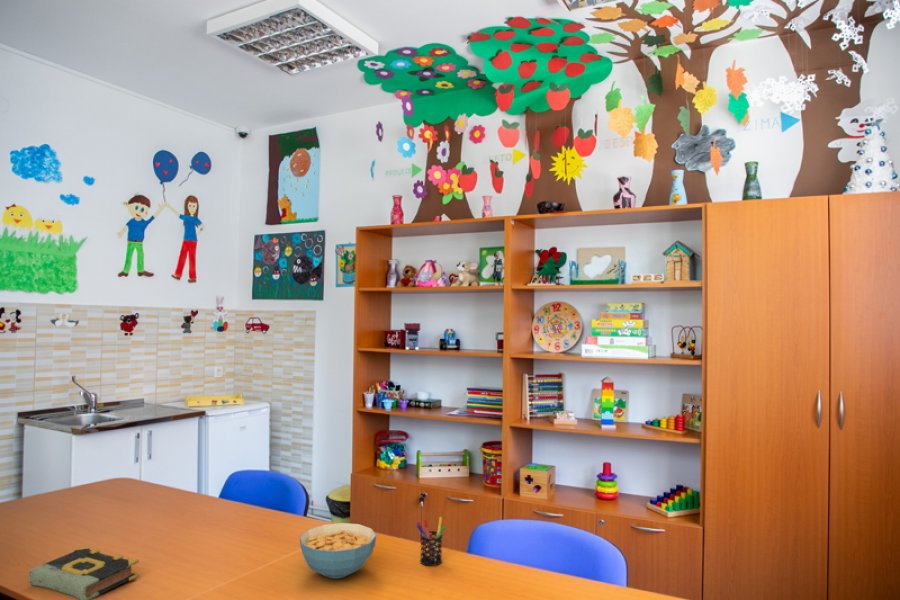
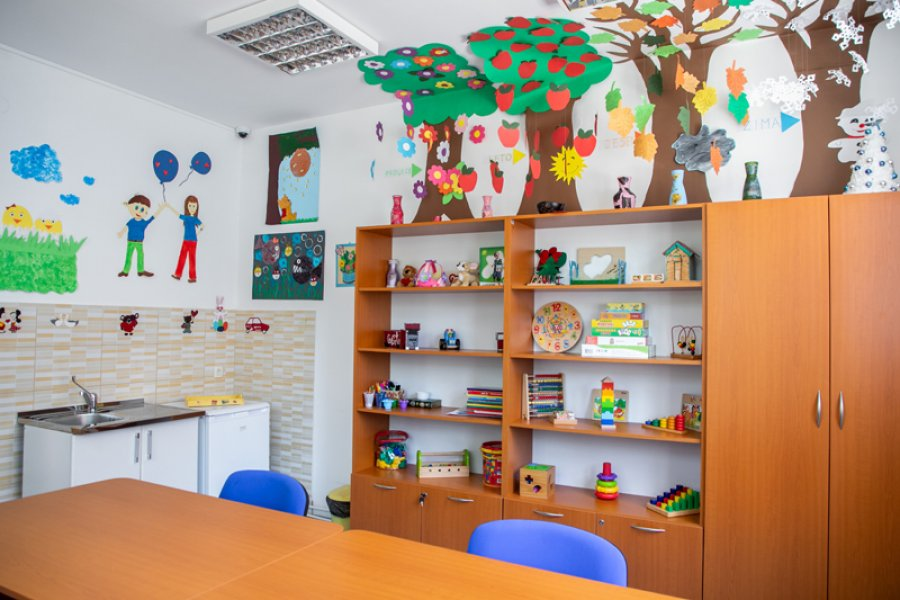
- book [28,545,140,600]
- cereal bowl [299,522,377,580]
- pen holder [415,516,447,567]
